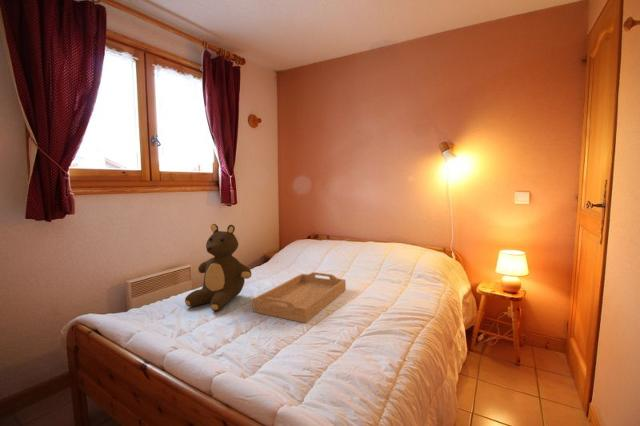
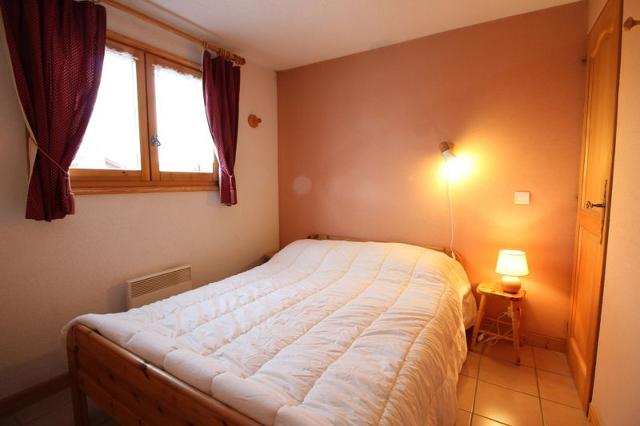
- serving tray [252,271,347,324]
- teddy bear [184,223,252,312]
